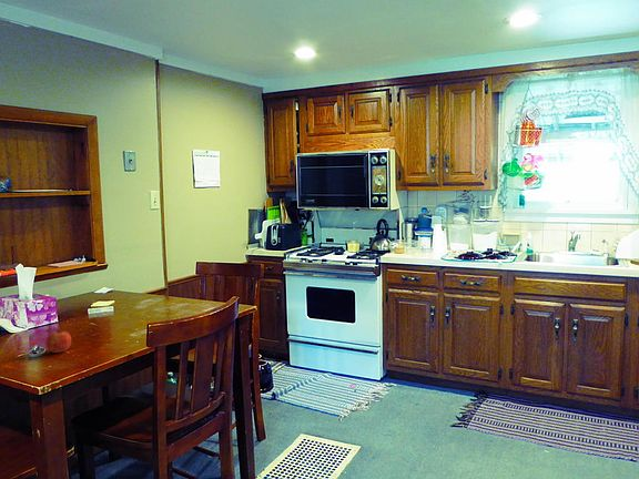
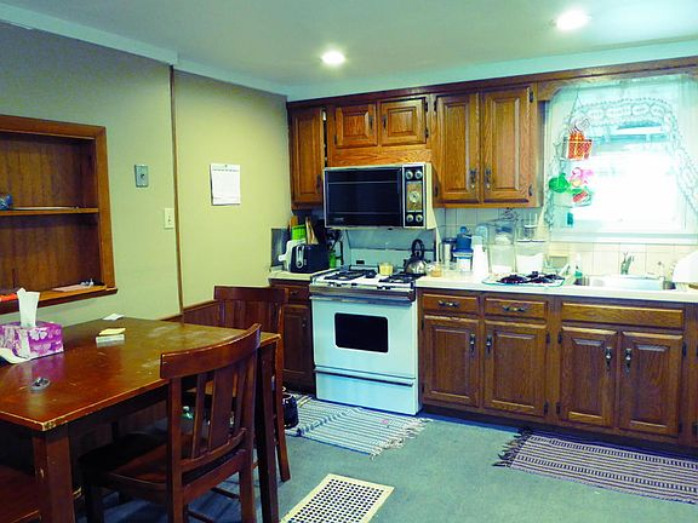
- fruit [45,329,72,354]
